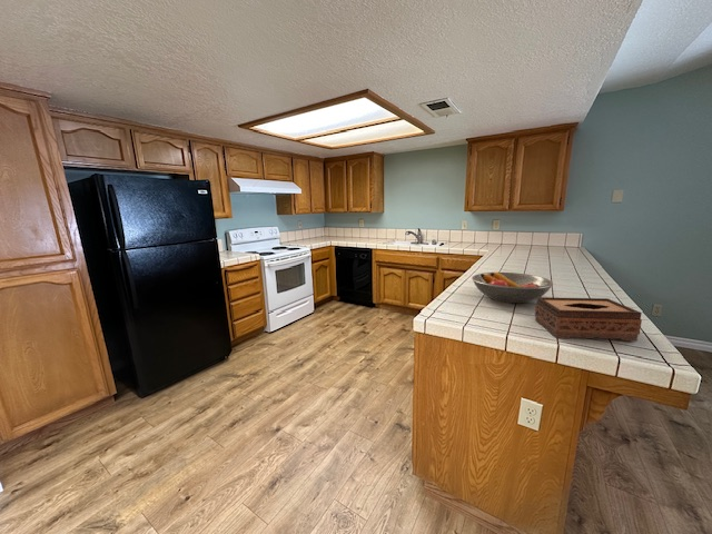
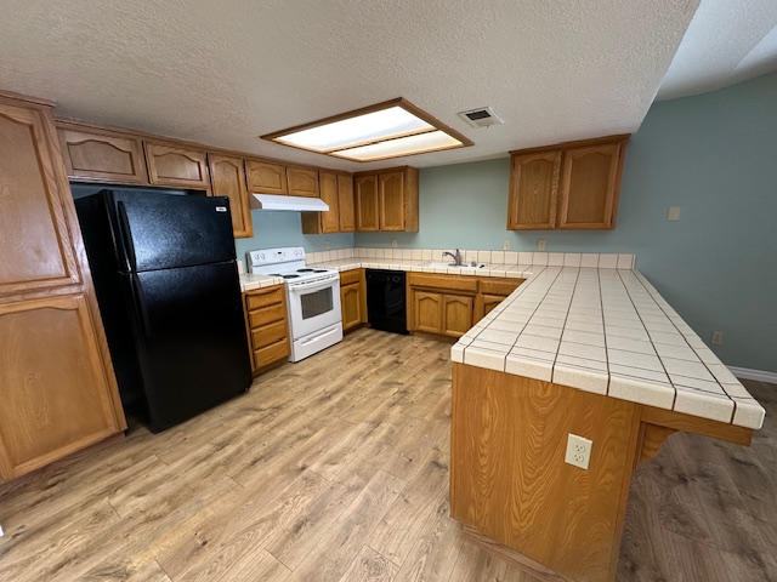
- fruit bowl [471,271,554,304]
- tissue box [534,296,643,342]
